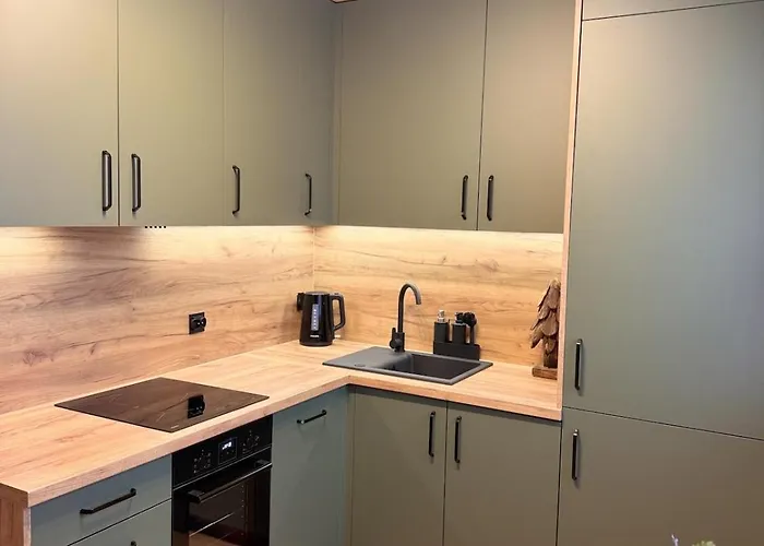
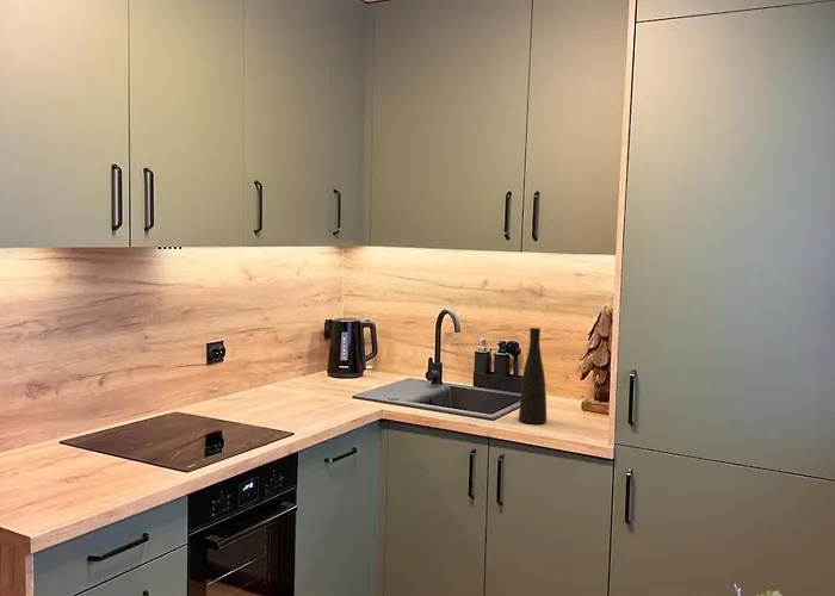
+ vase [518,327,548,424]
